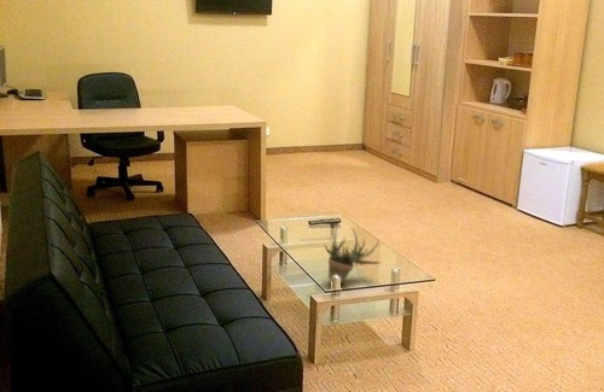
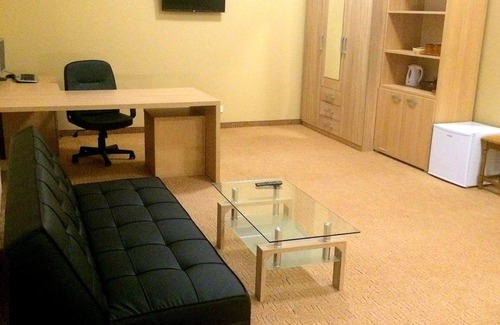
- succulent plant [323,227,382,285]
